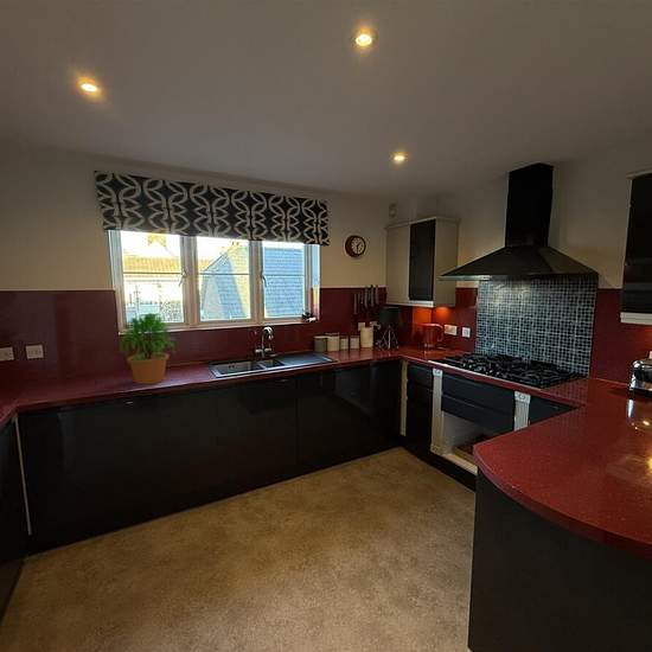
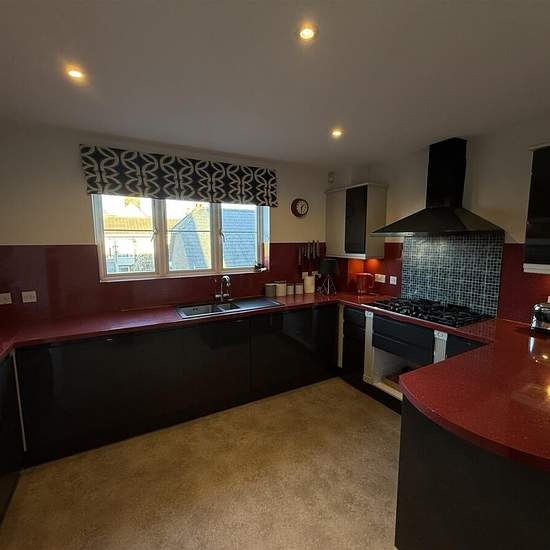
- potted plant [119,312,177,385]
